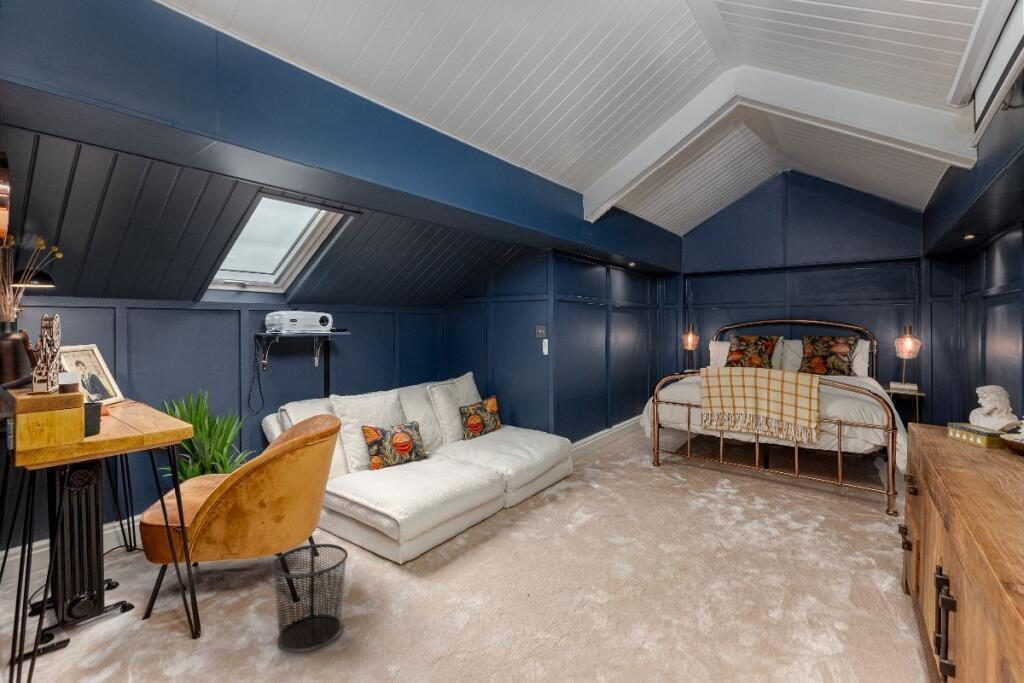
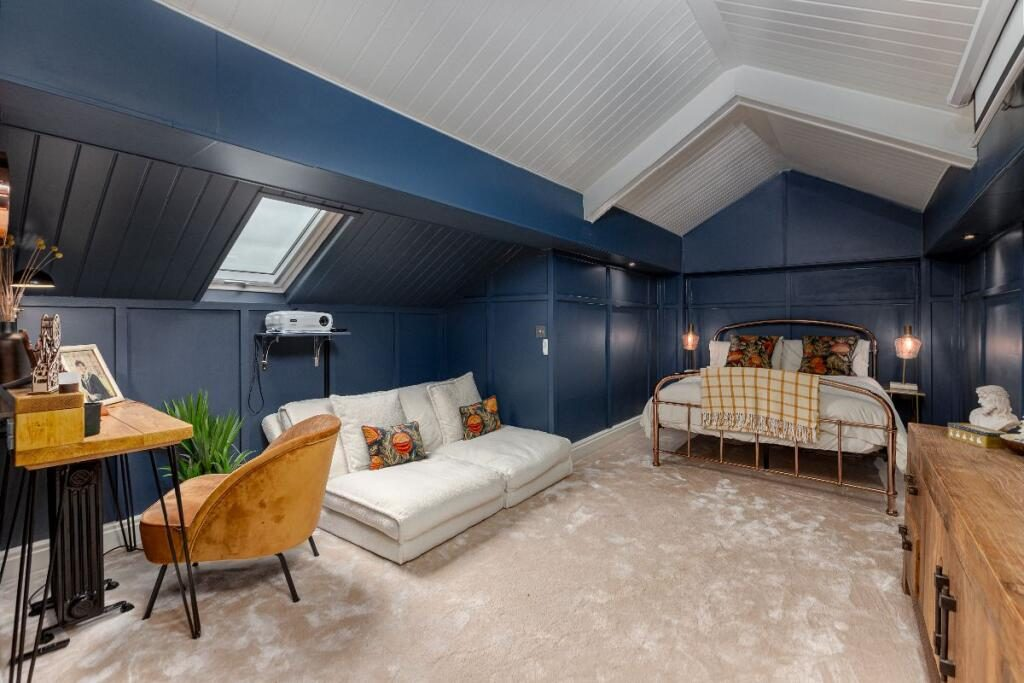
- waste bin [270,543,349,654]
